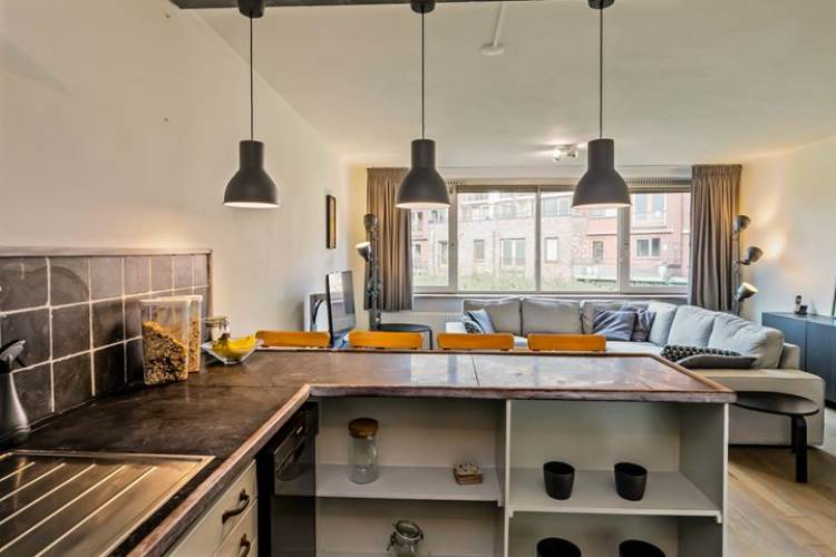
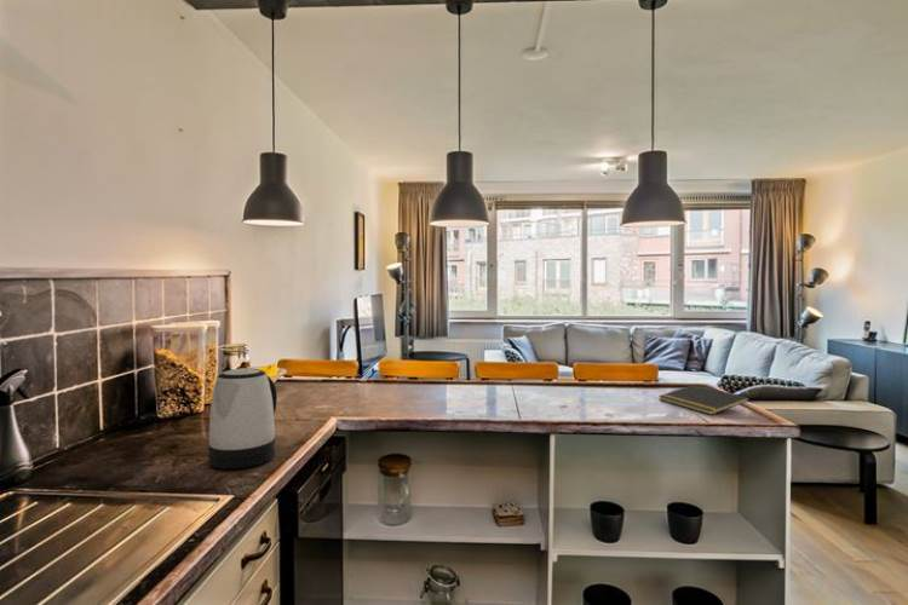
+ kettle [207,367,278,469]
+ notepad [657,384,751,416]
